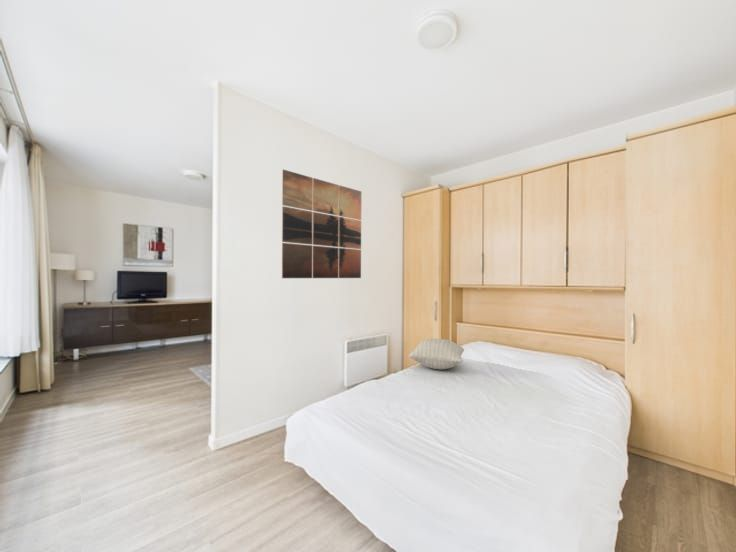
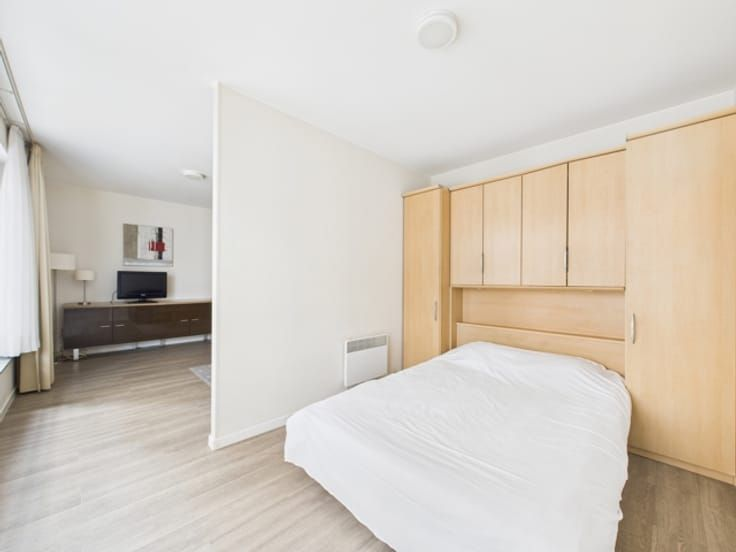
- wall art [281,169,362,279]
- pillow [407,338,465,370]
